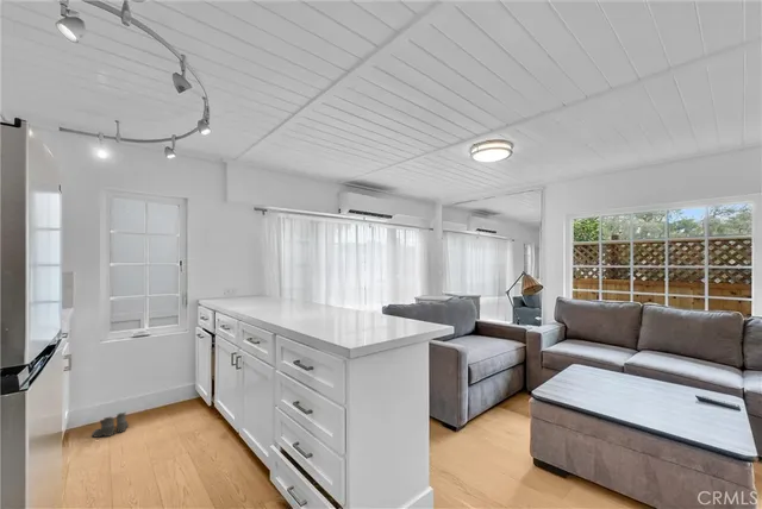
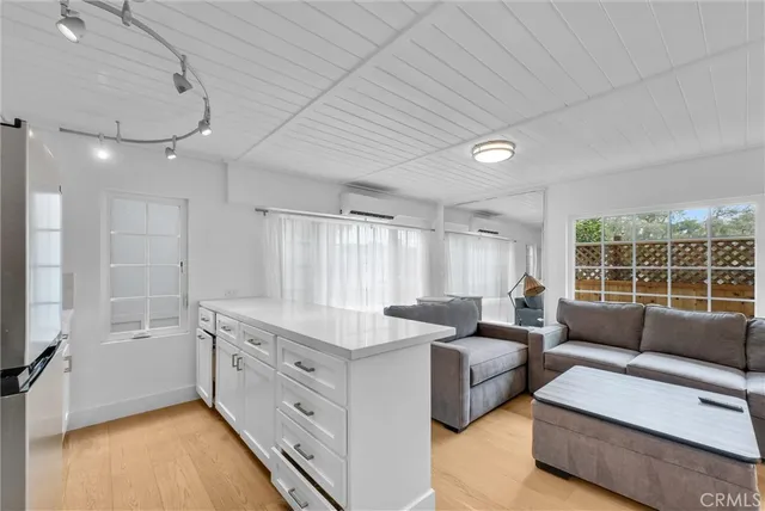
- boots [90,410,135,439]
